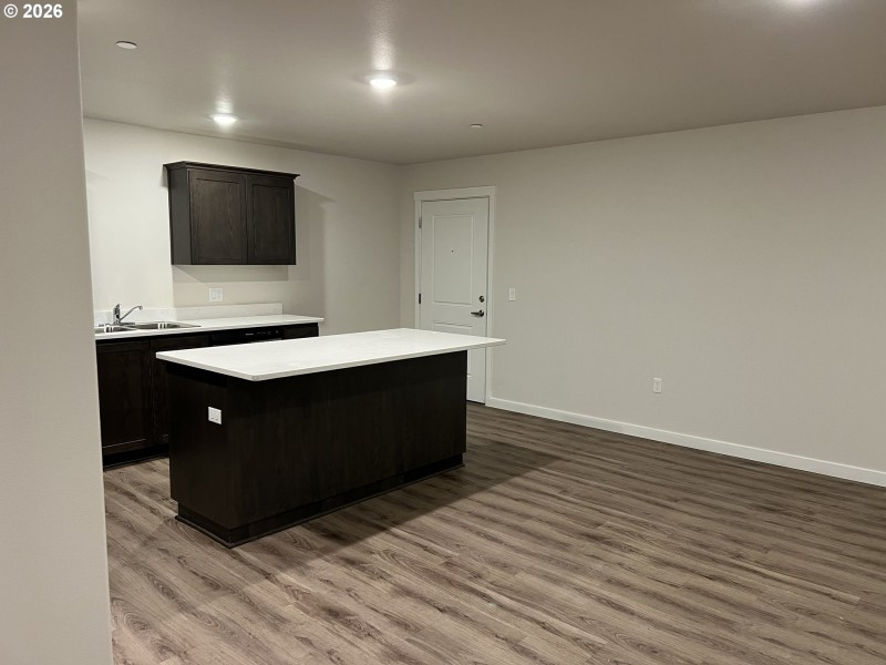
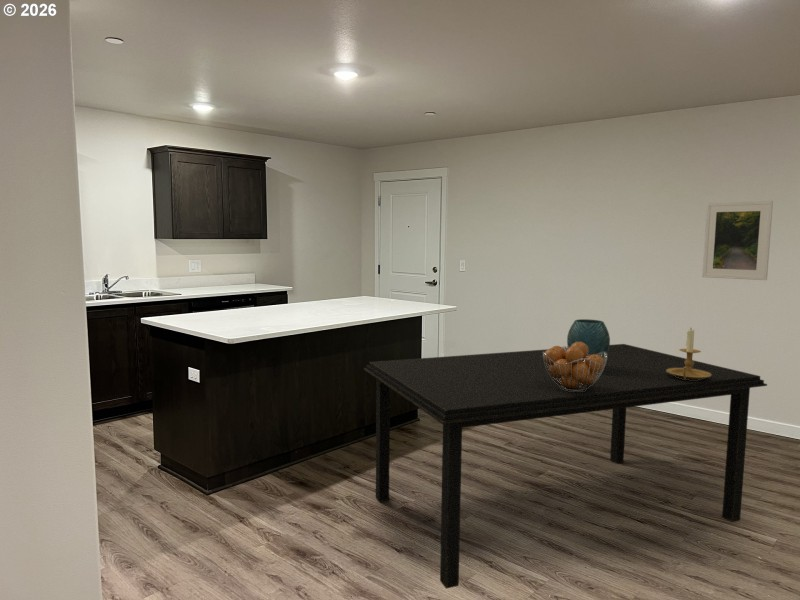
+ fruit basket [543,342,607,391]
+ dining table [363,343,768,590]
+ vase [566,318,611,362]
+ candle holder [666,328,711,380]
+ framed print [701,200,774,281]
